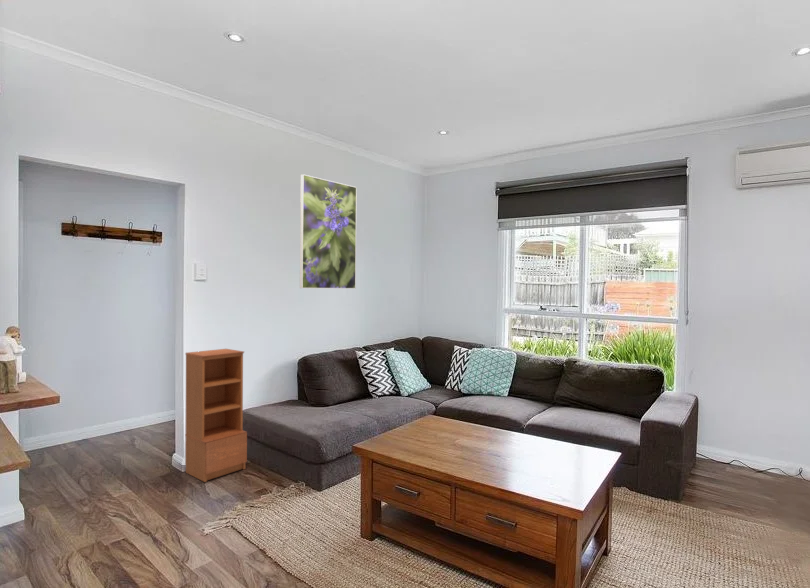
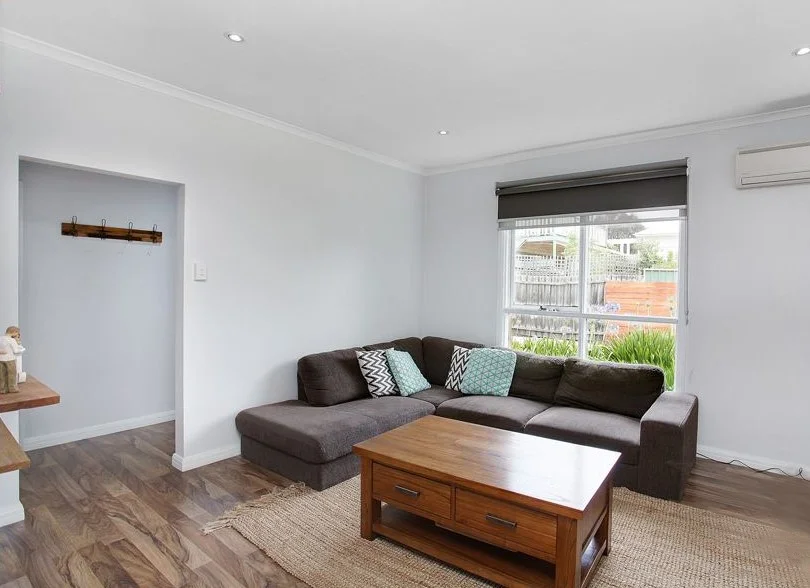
- bookcase [184,348,248,483]
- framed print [299,173,358,290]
